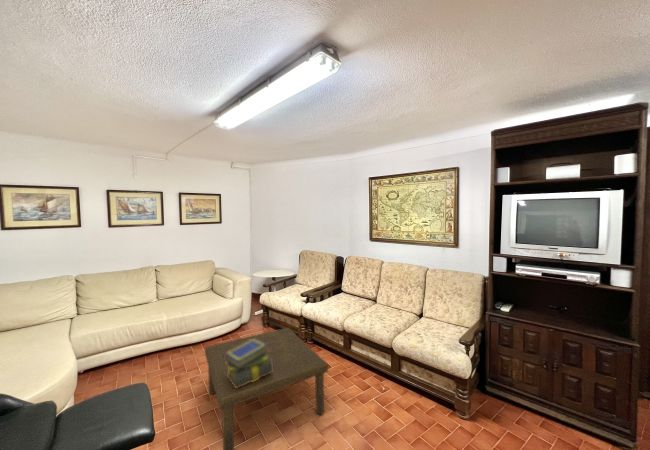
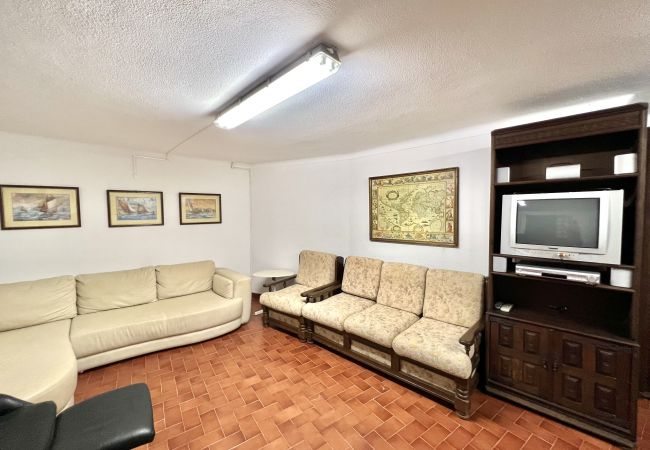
- coffee table [204,326,329,450]
- stack of books [224,338,273,388]
